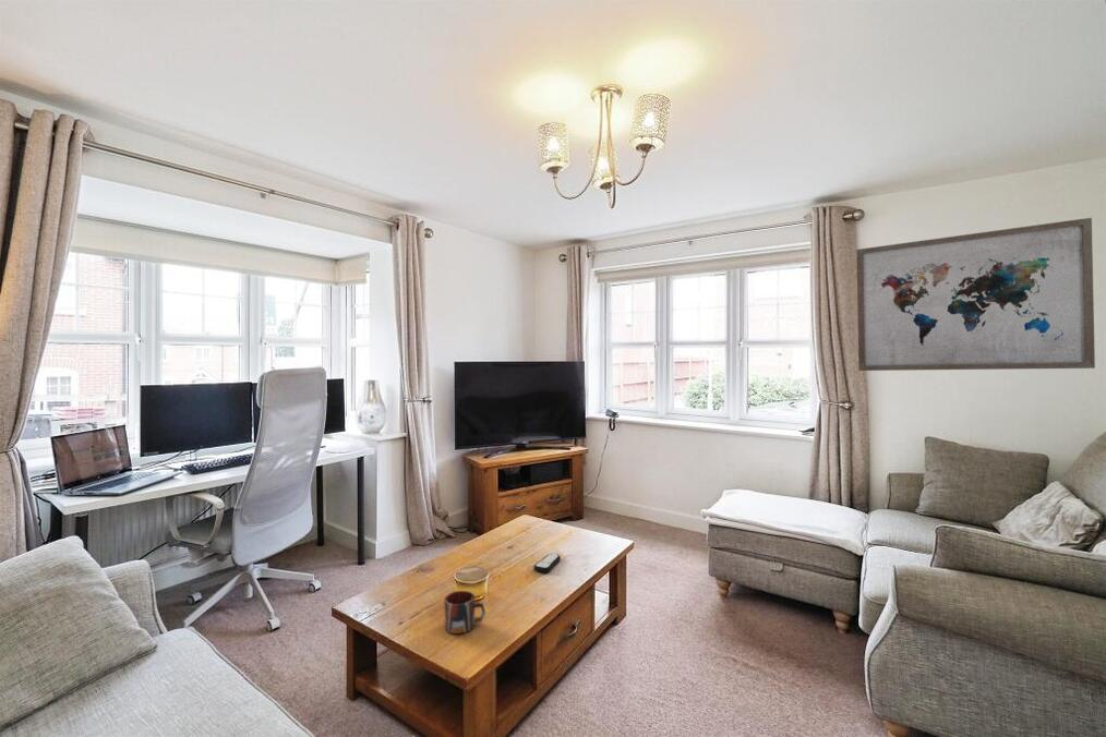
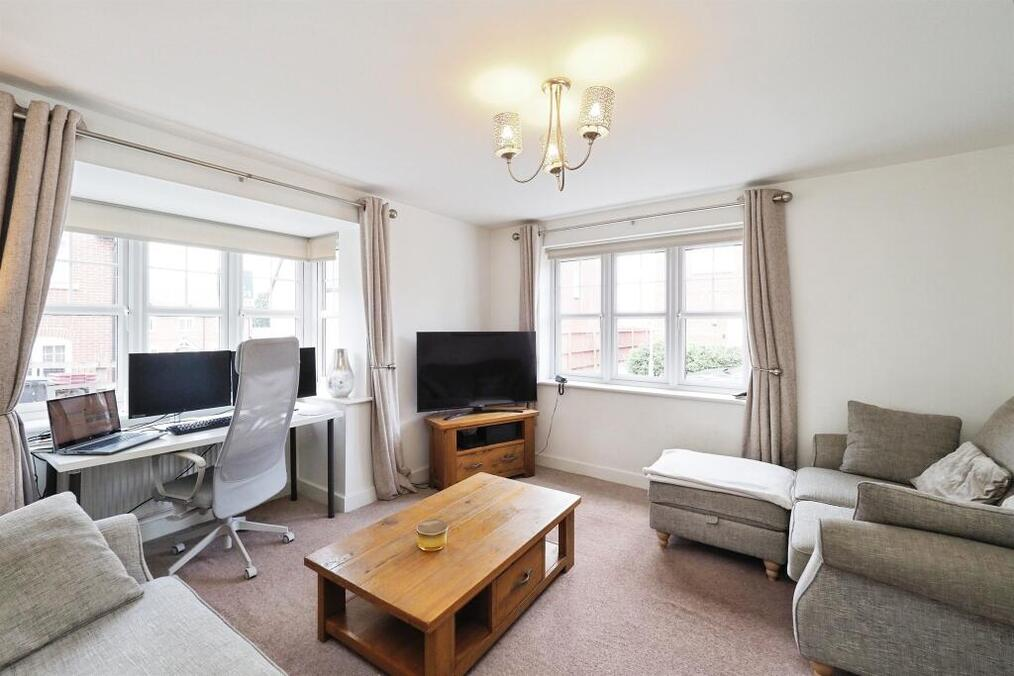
- wall art [855,217,1096,372]
- remote control [532,553,562,573]
- mug [443,590,486,635]
